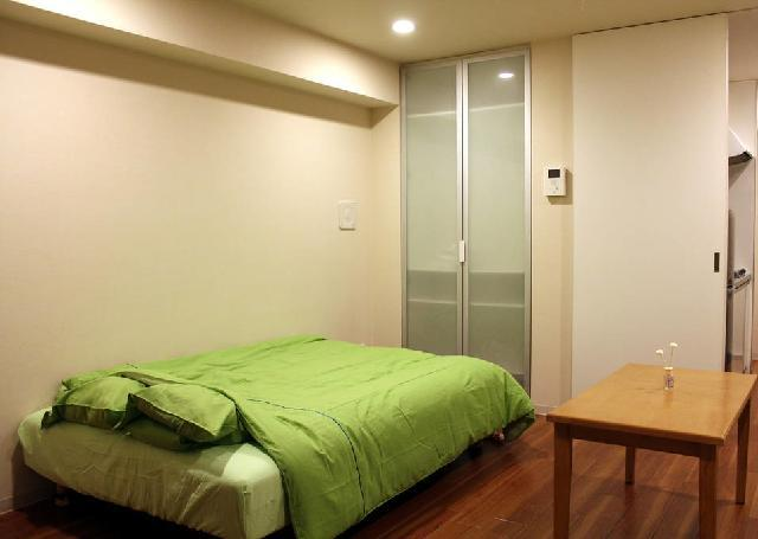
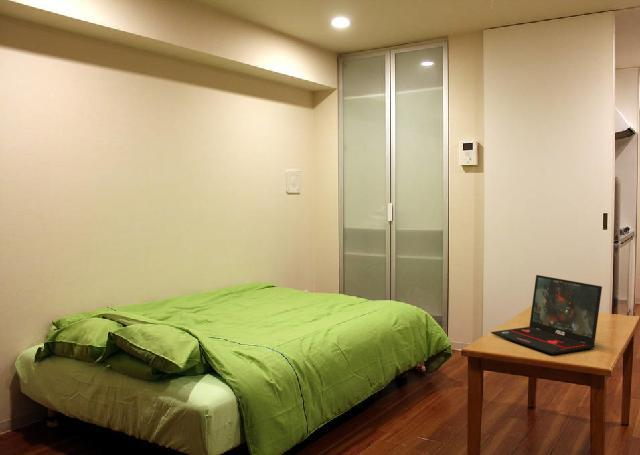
+ laptop [490,274,603,356]
